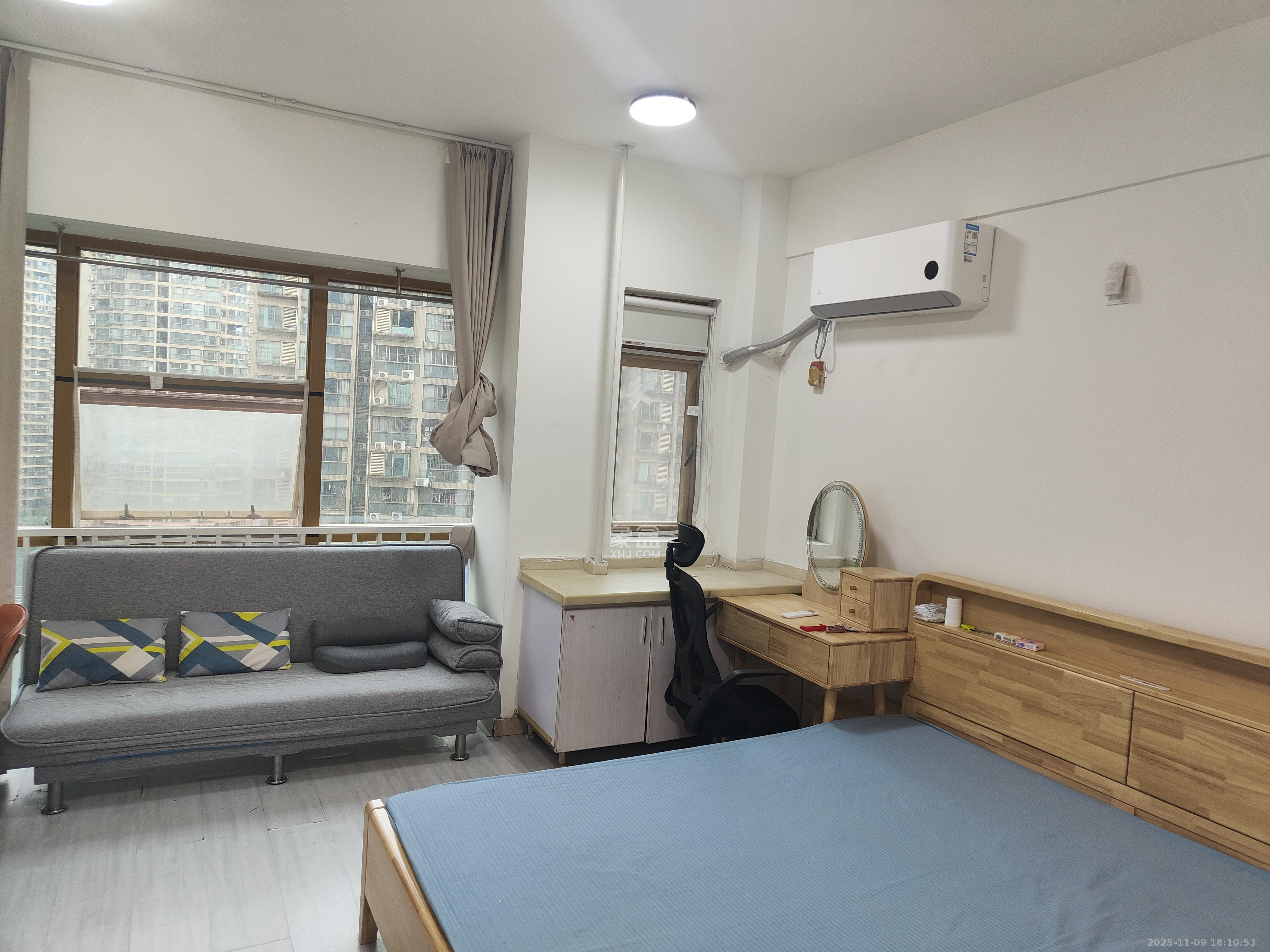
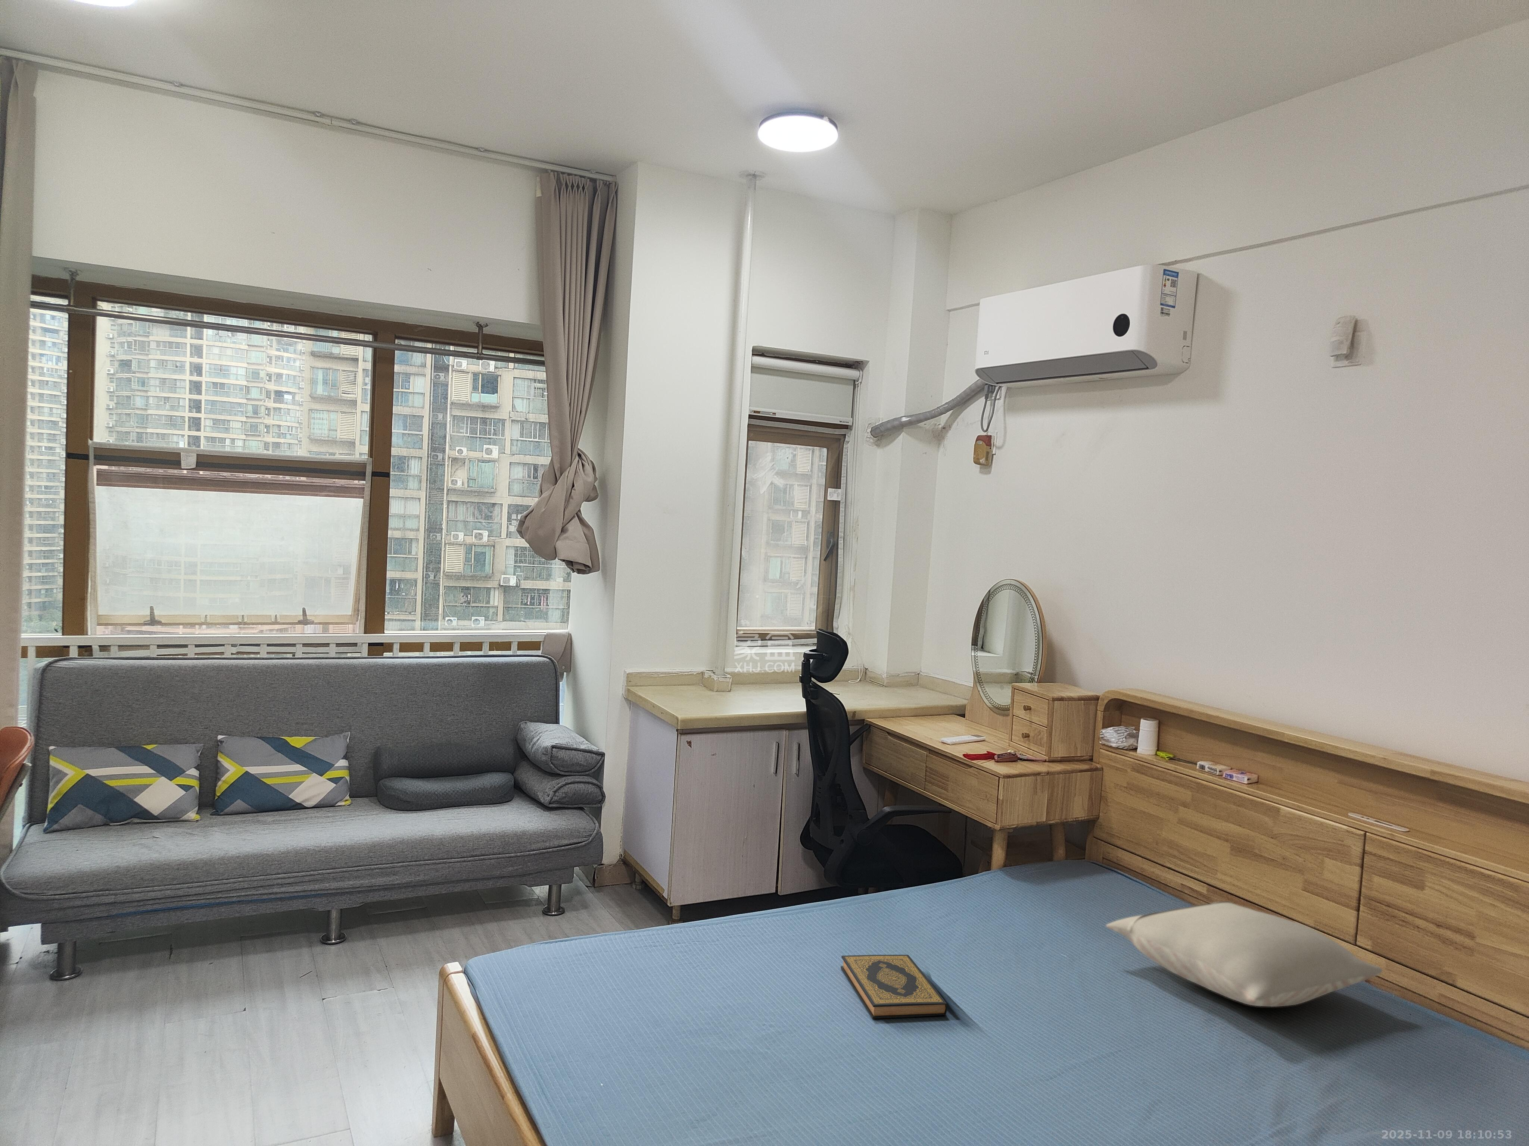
+ pillow [1105,900,1382,1008]
+ hardback book [840,955,947,1020]
